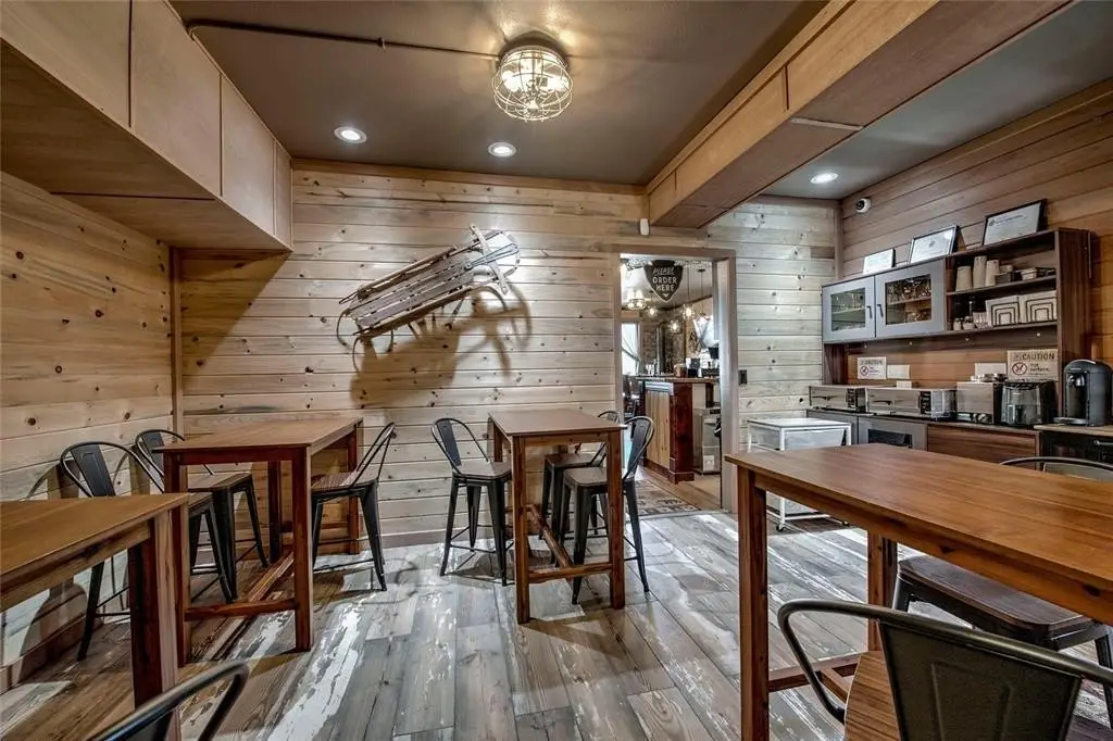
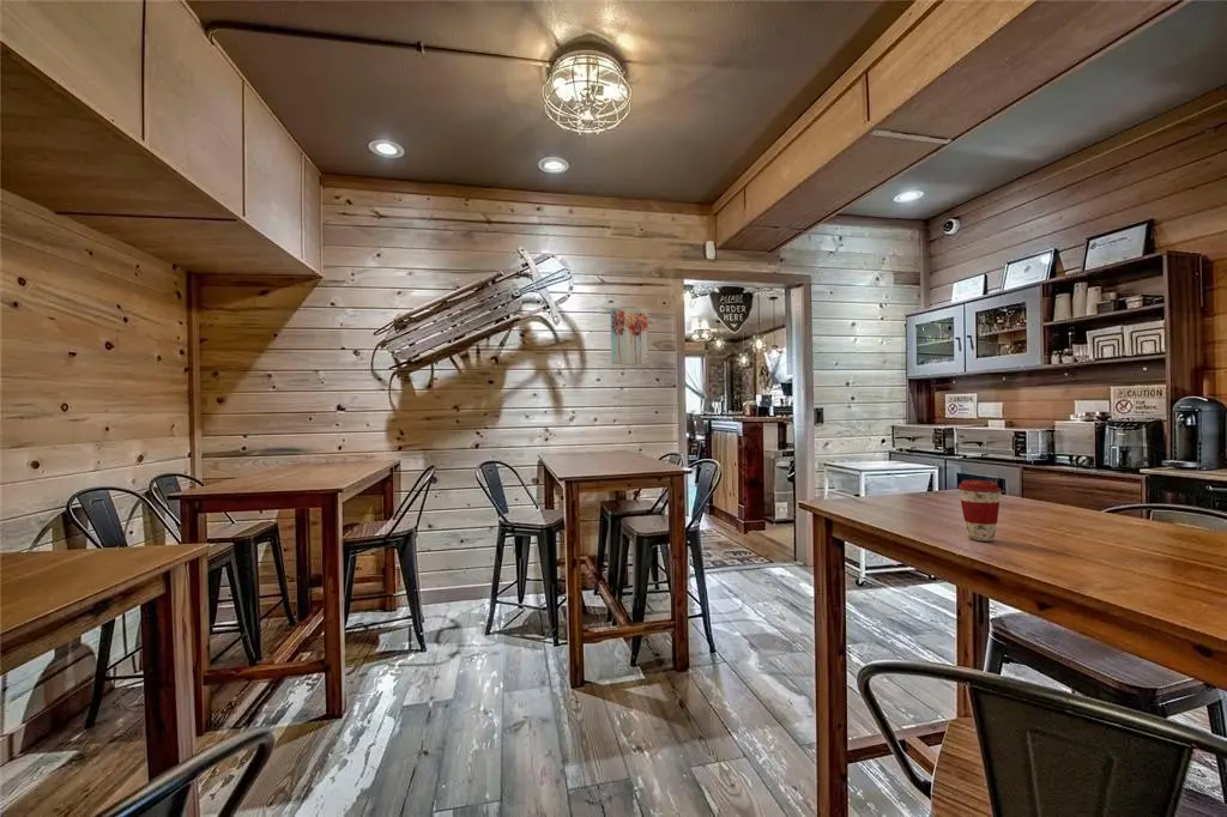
+ coffee cup [957,479,1003,543]
+ wall art [610,307,649,365]
